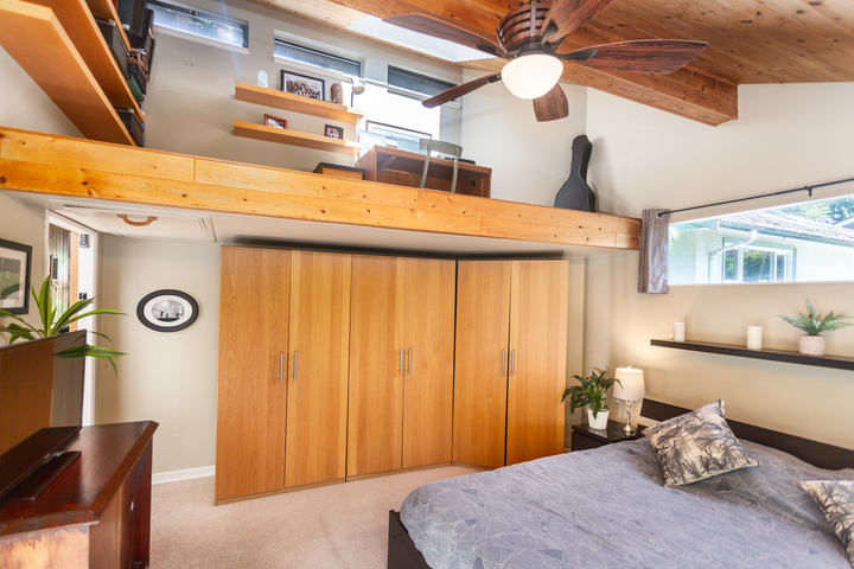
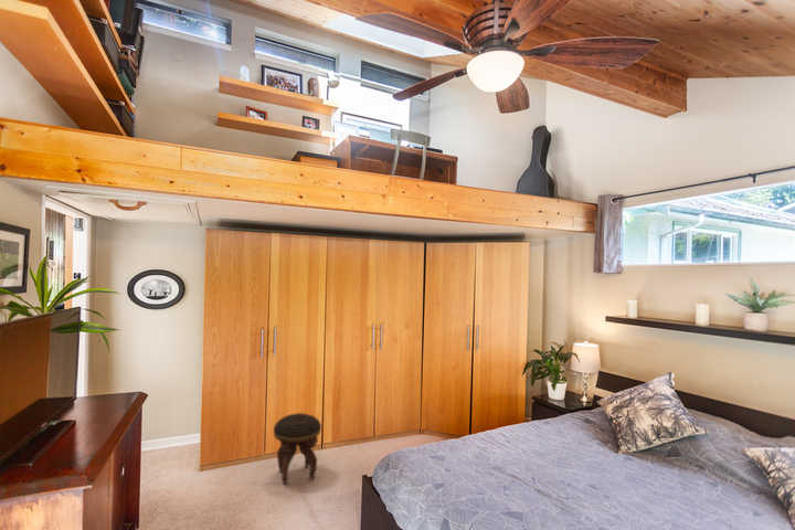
+ footstool [273,412,322,486]
